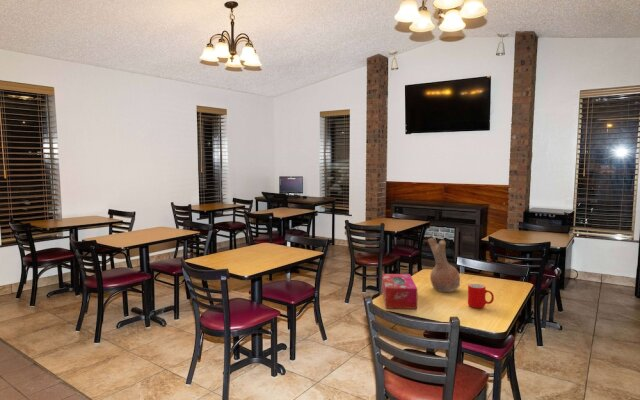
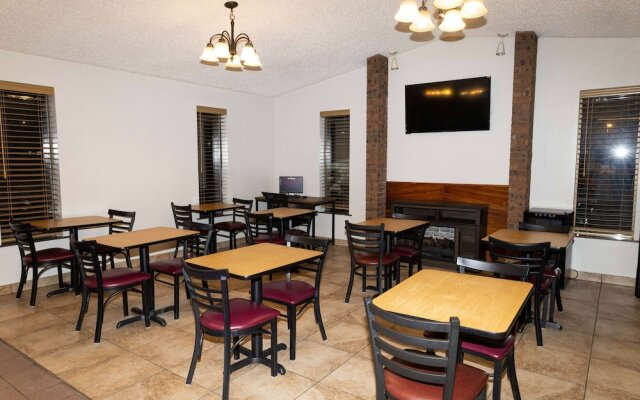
- tissue box [381,273,418,310]
- cup [467,283,495,309]
- vase [427,237,461,293]
